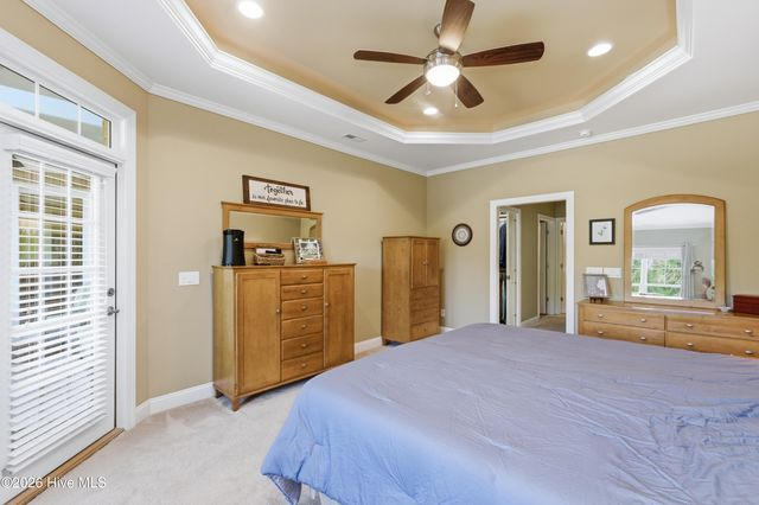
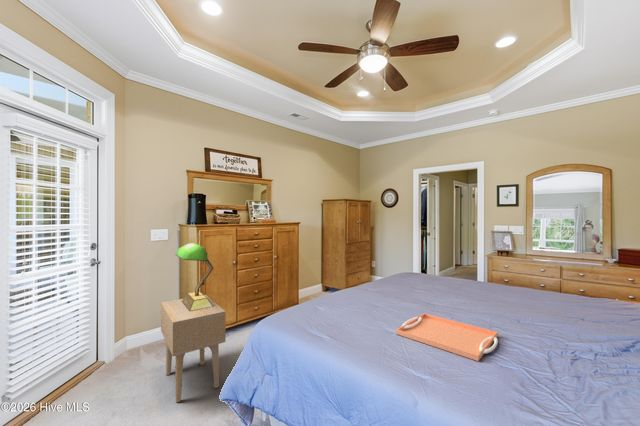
+ serving tray [395,312,499,362]
+ side table [160,294,227,403]
+ table lamp [175,242,215,311]
